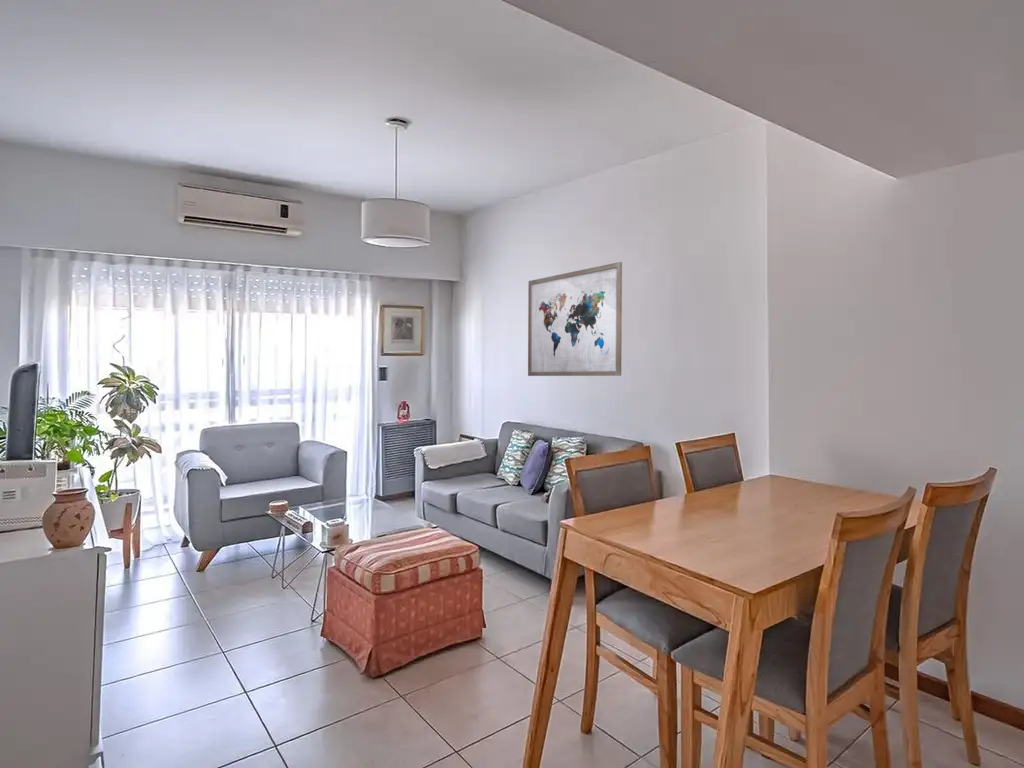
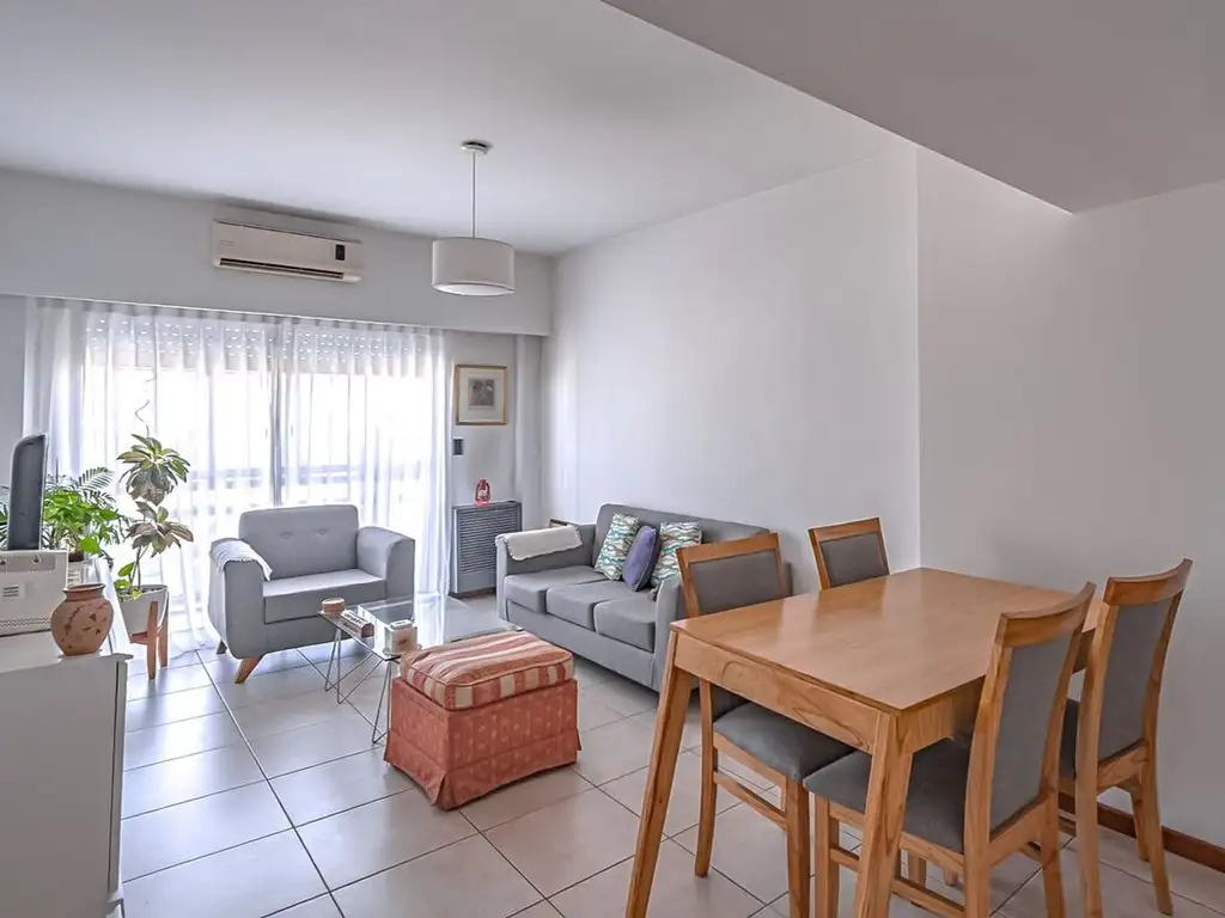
- wall art [527,261,623,377]
